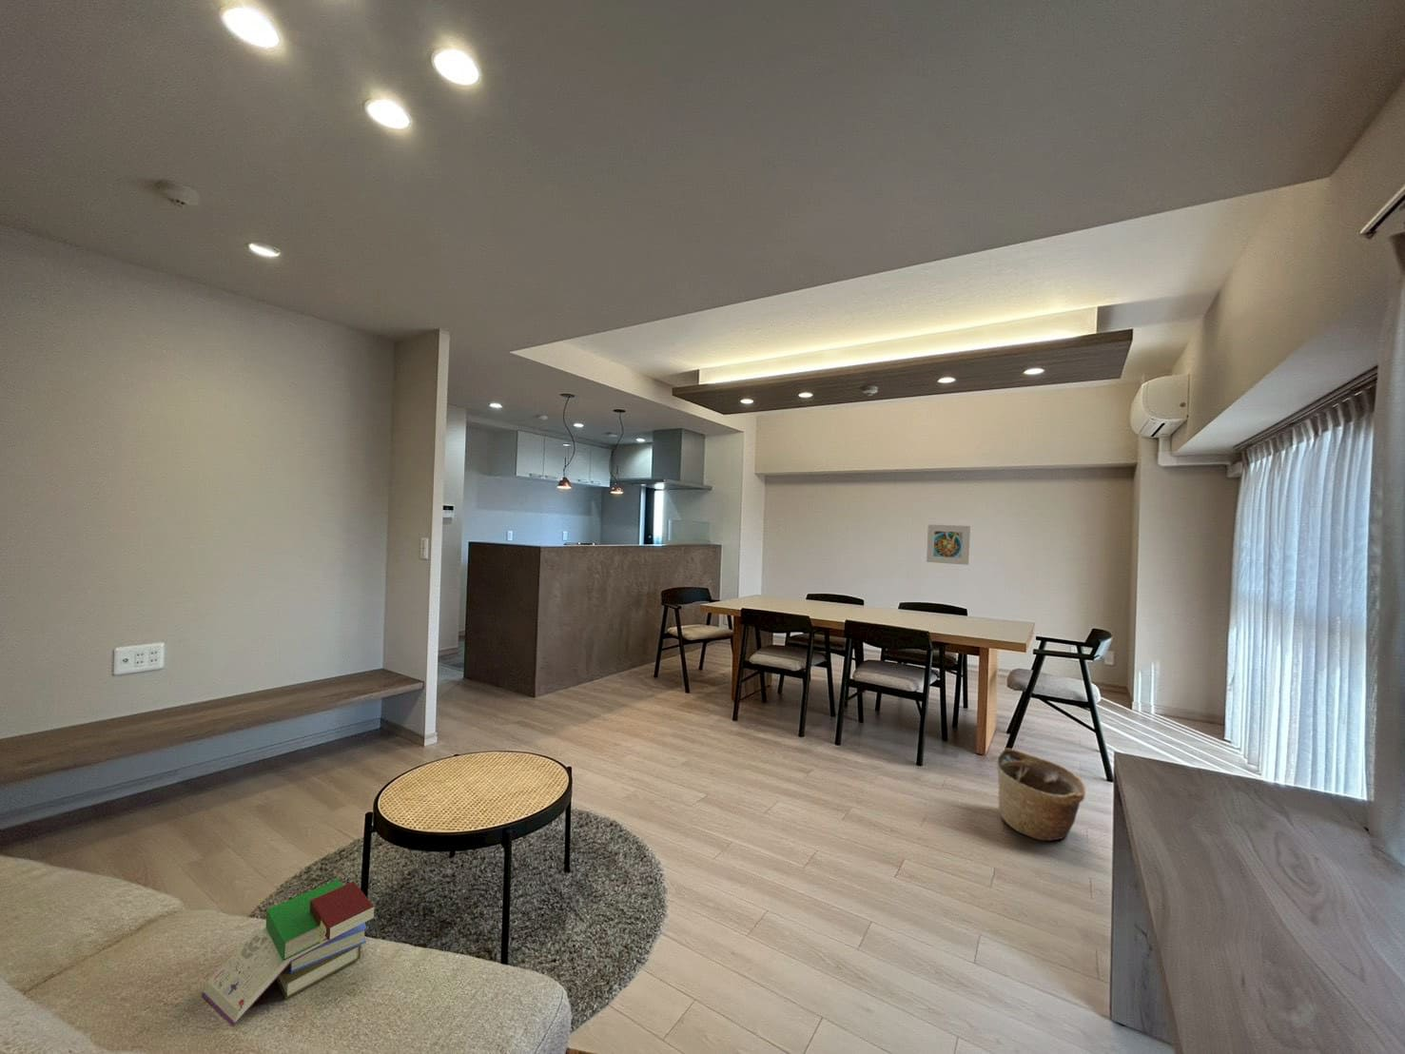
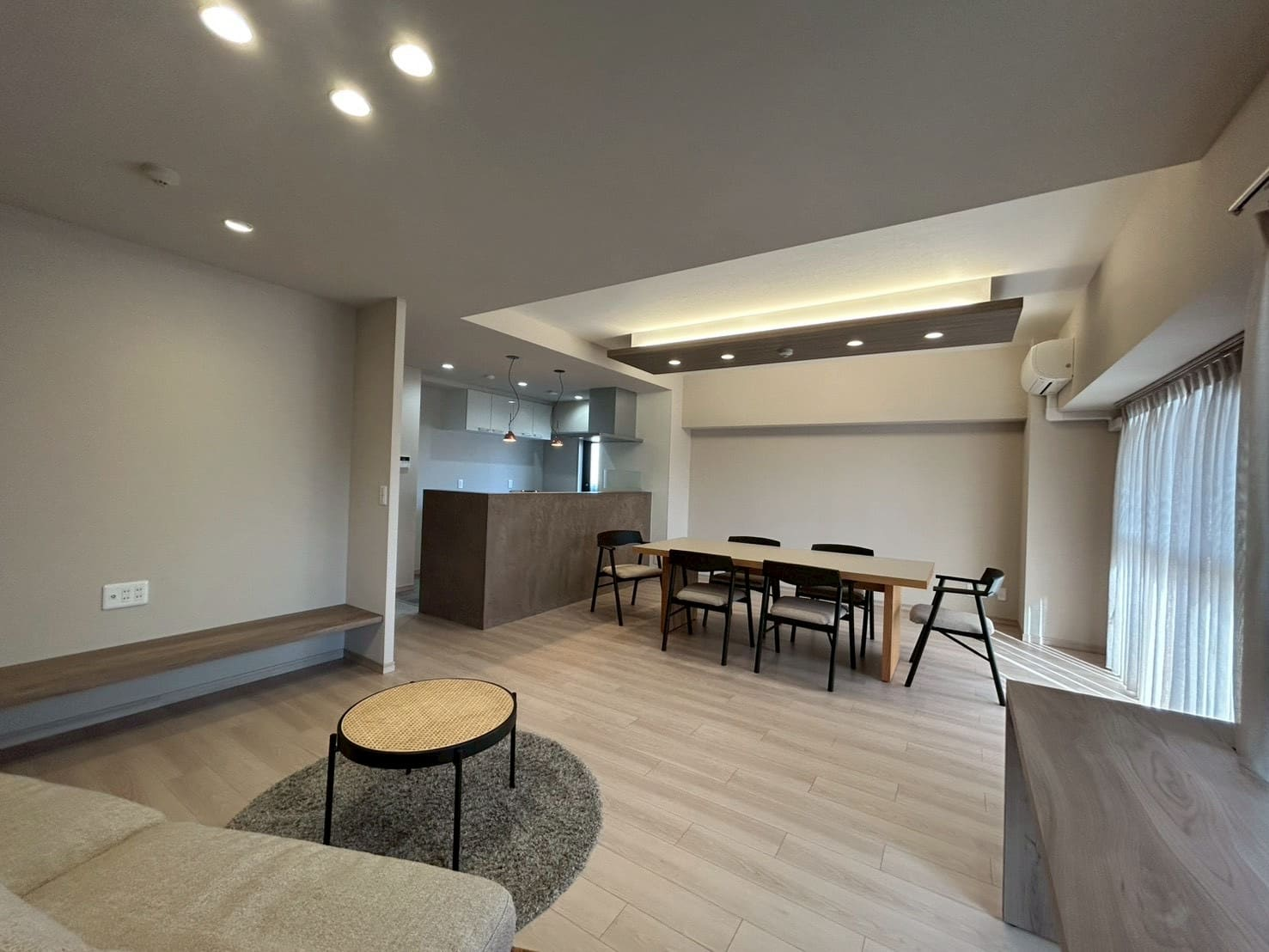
- basket [995,747,1086,841]
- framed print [926,524,971,566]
- book [200,878,375,1027]
